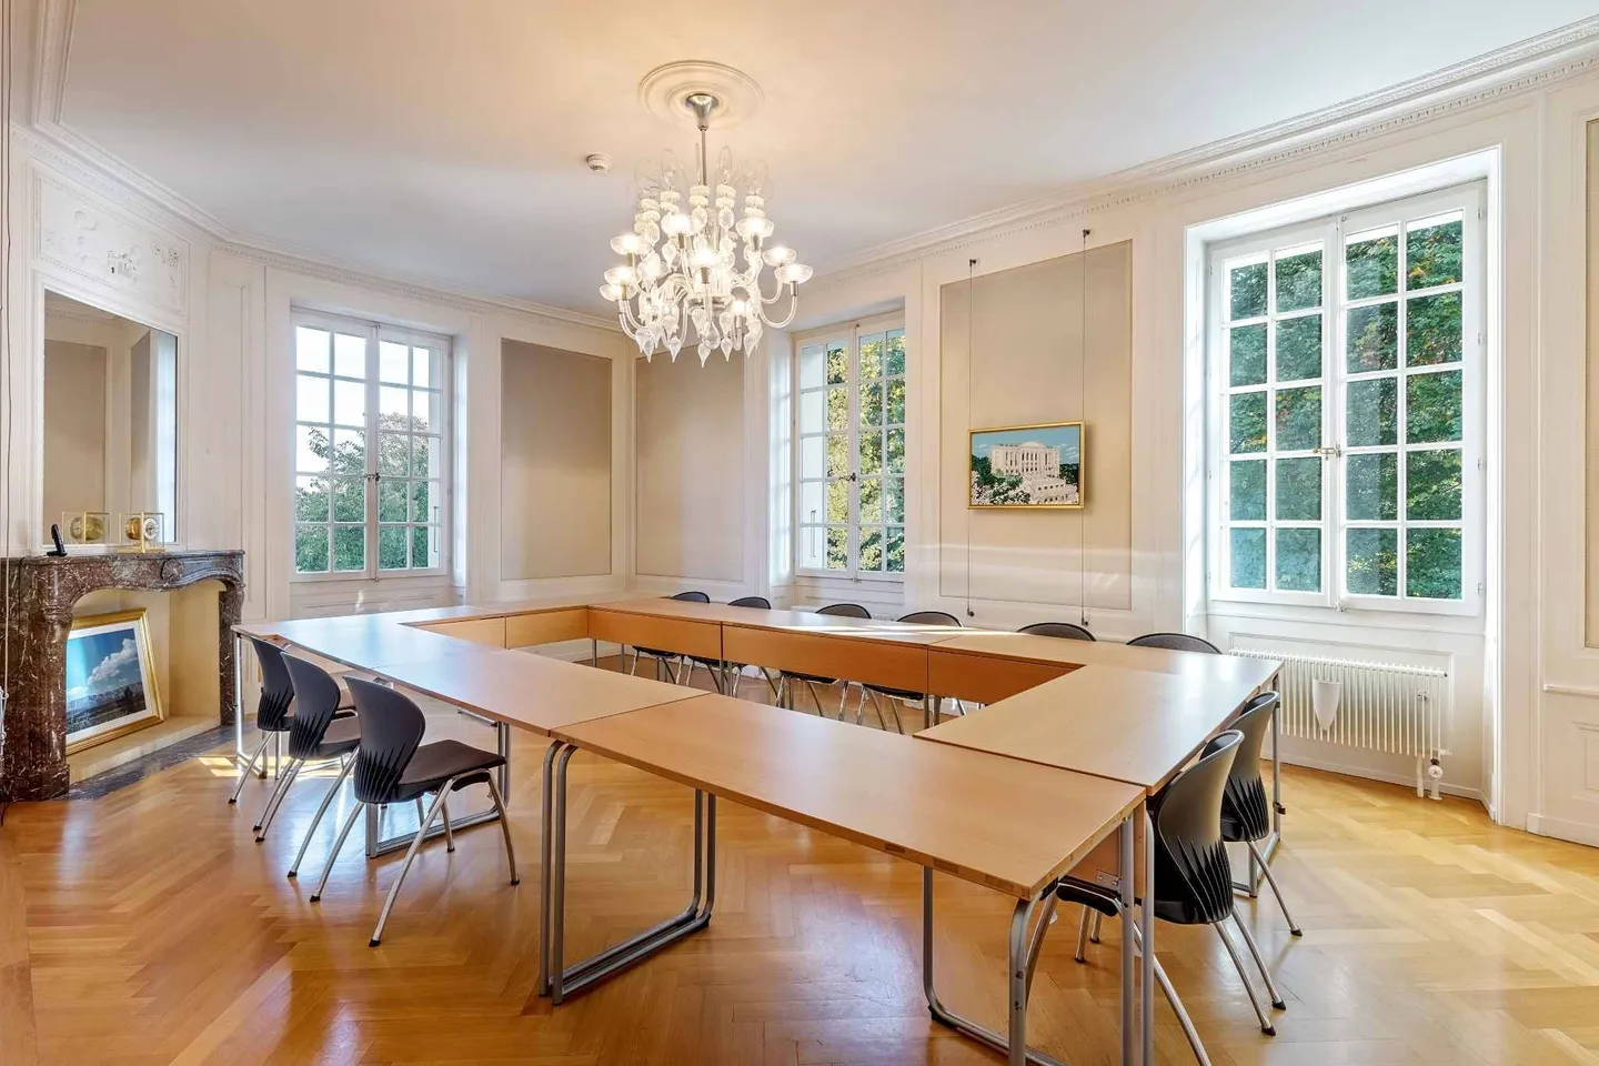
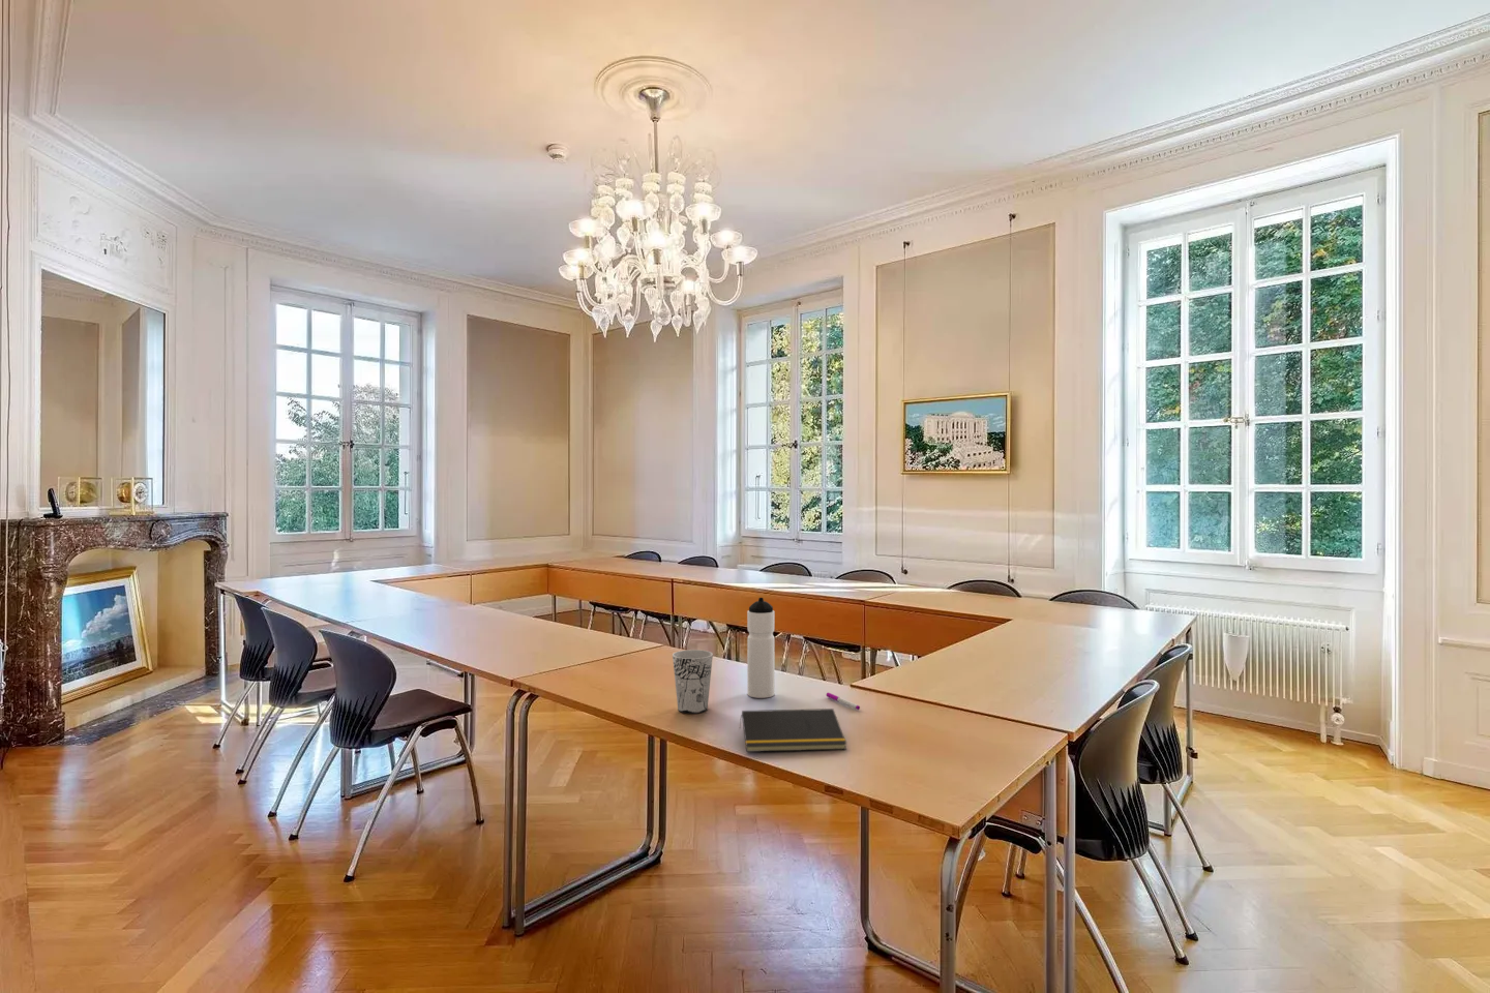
+ notepad [737,707,847,753]
+ pen [826,692,861,710]
+ cup [672,648,714,715]
+ water bottle [746,597,776,699]
